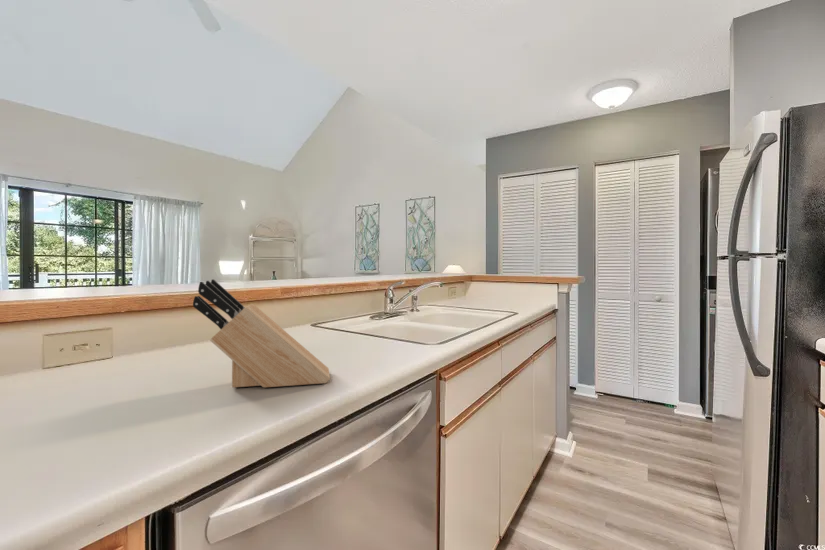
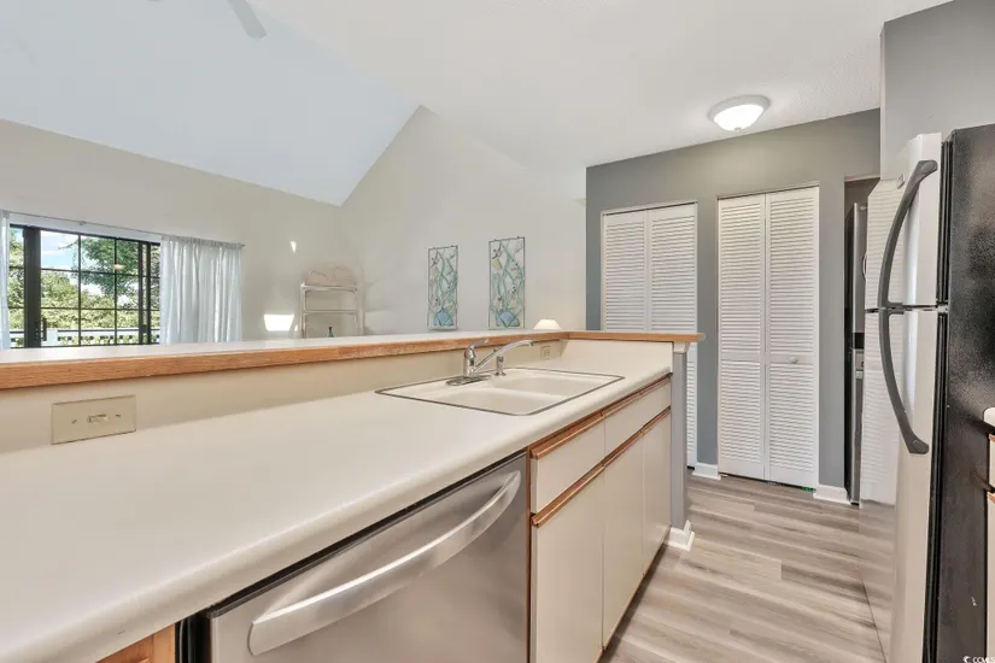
- knife block [192,278,331,389]
